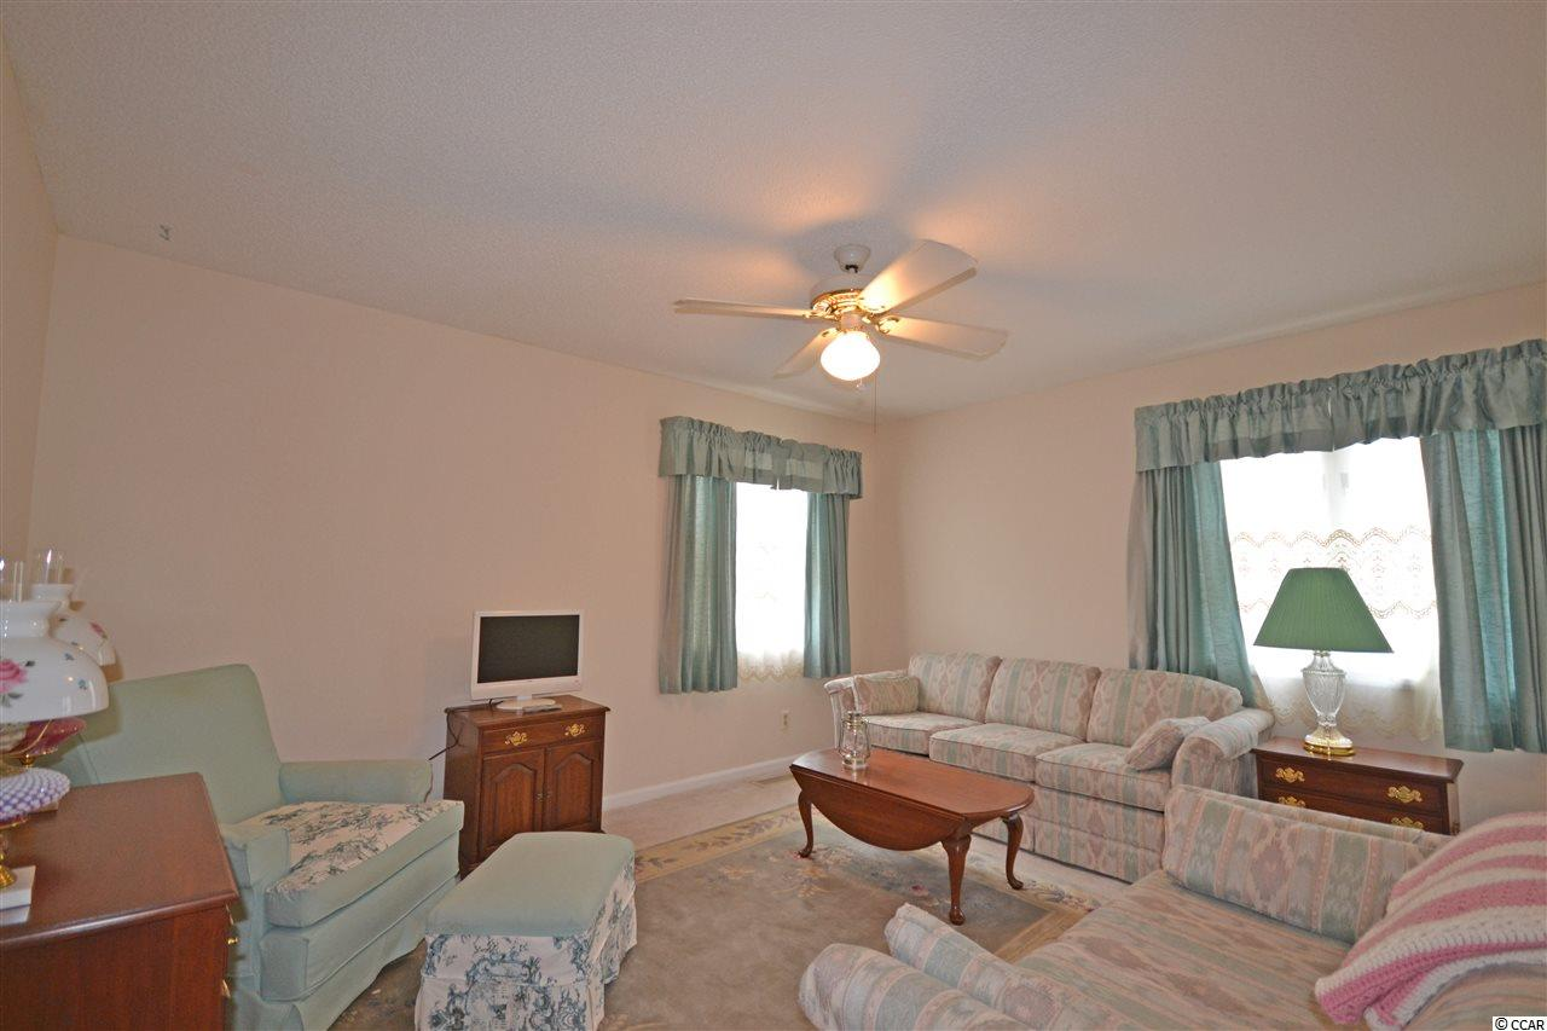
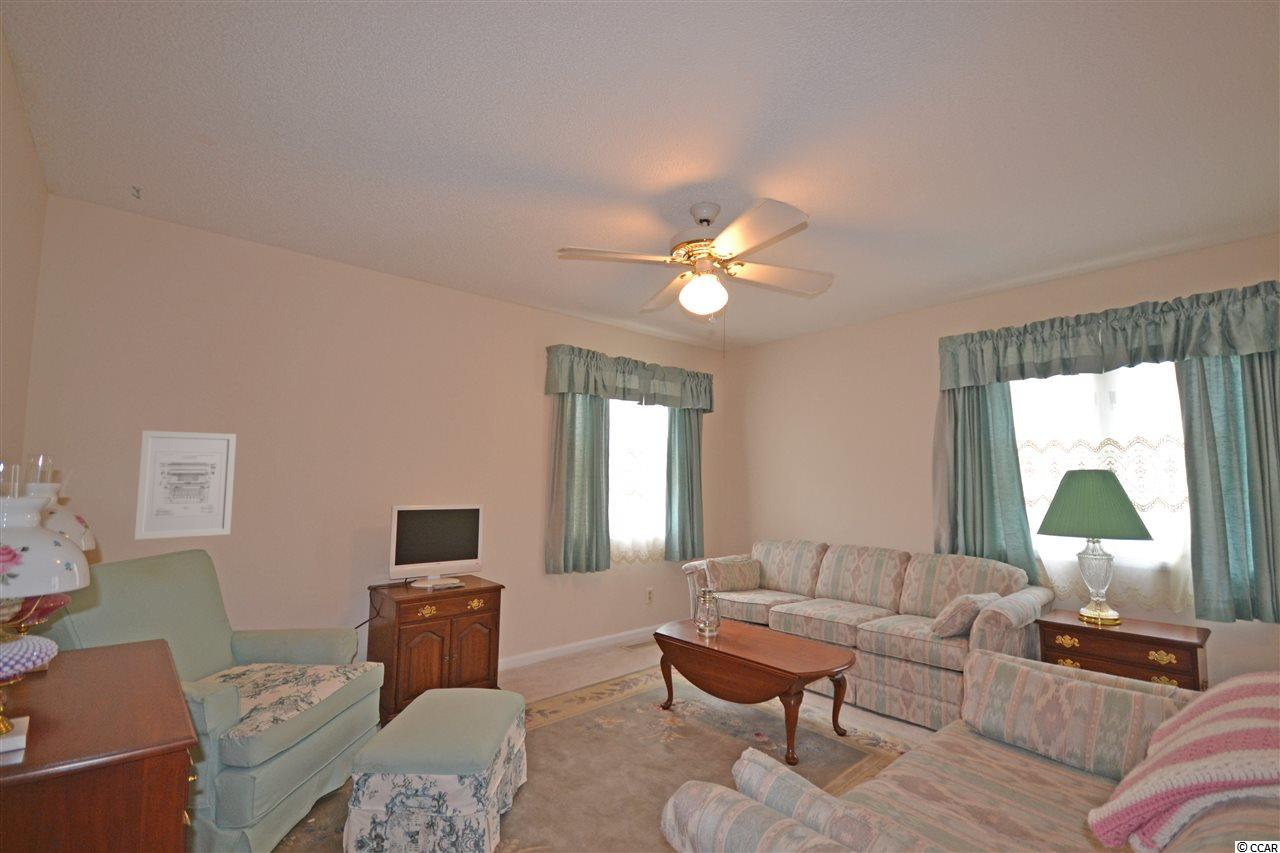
+ wall art [134,430,237,541]
